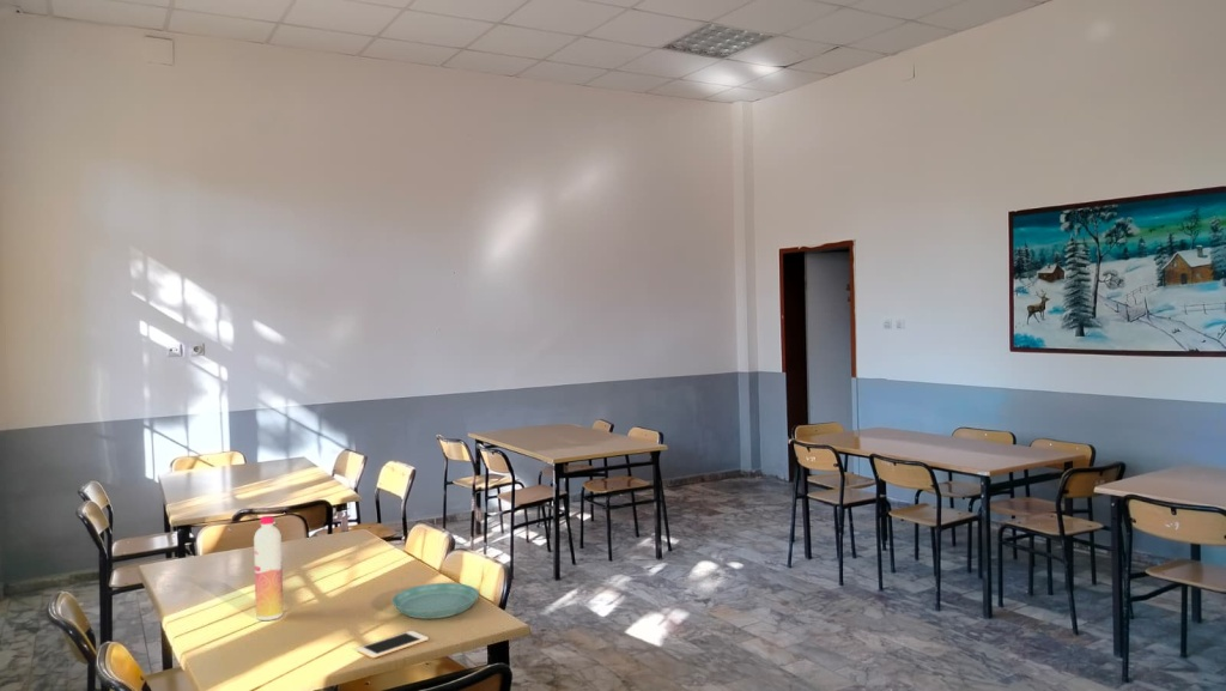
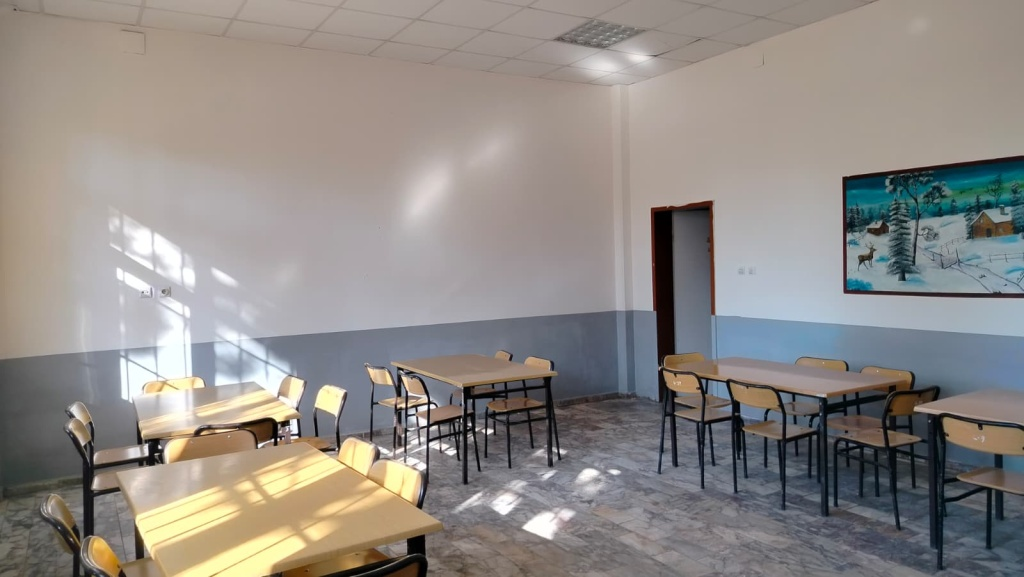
- cell phone [356,630,430,660]
- beverage bottle [253,515,285,622]
- saucer [392,582,480,620]
